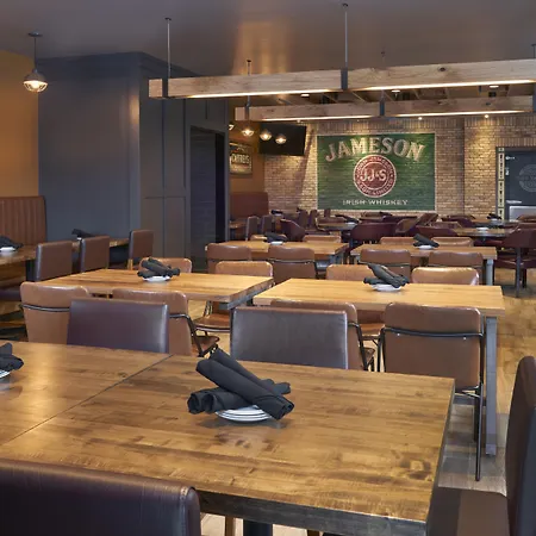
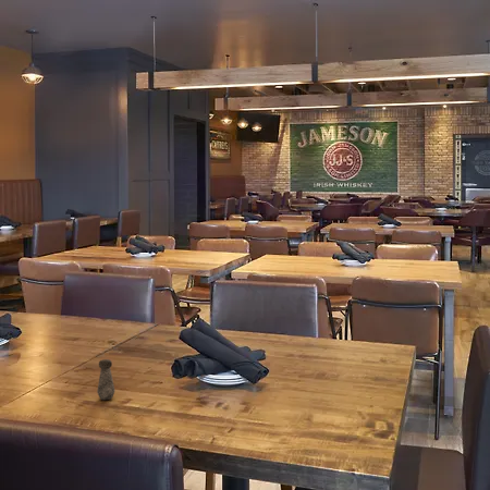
+ salt shaker [96,358,115,401]
